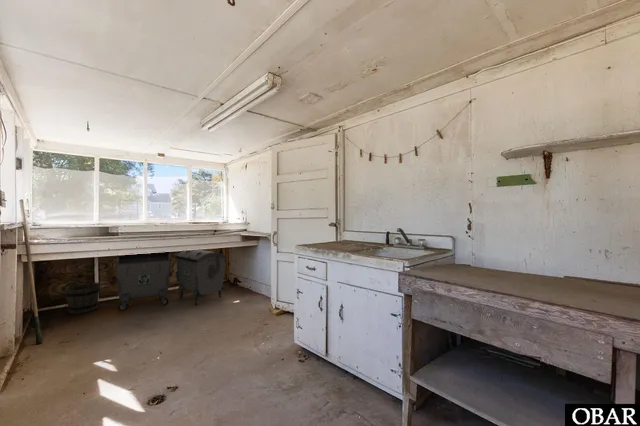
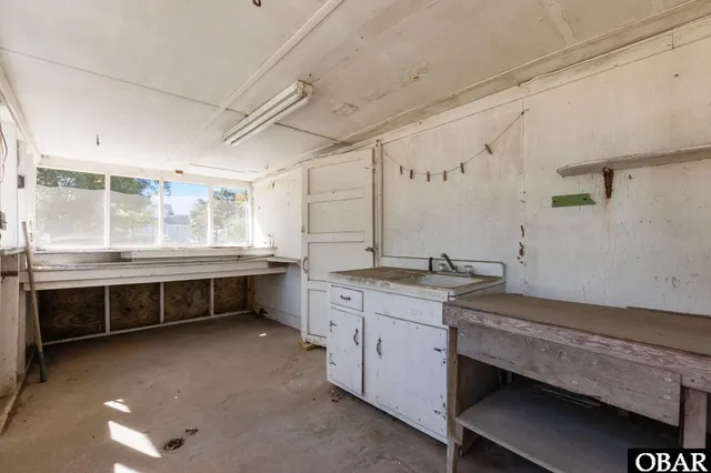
- waste bin [112,249,228,311]
- bucket [64,281,102,315]
